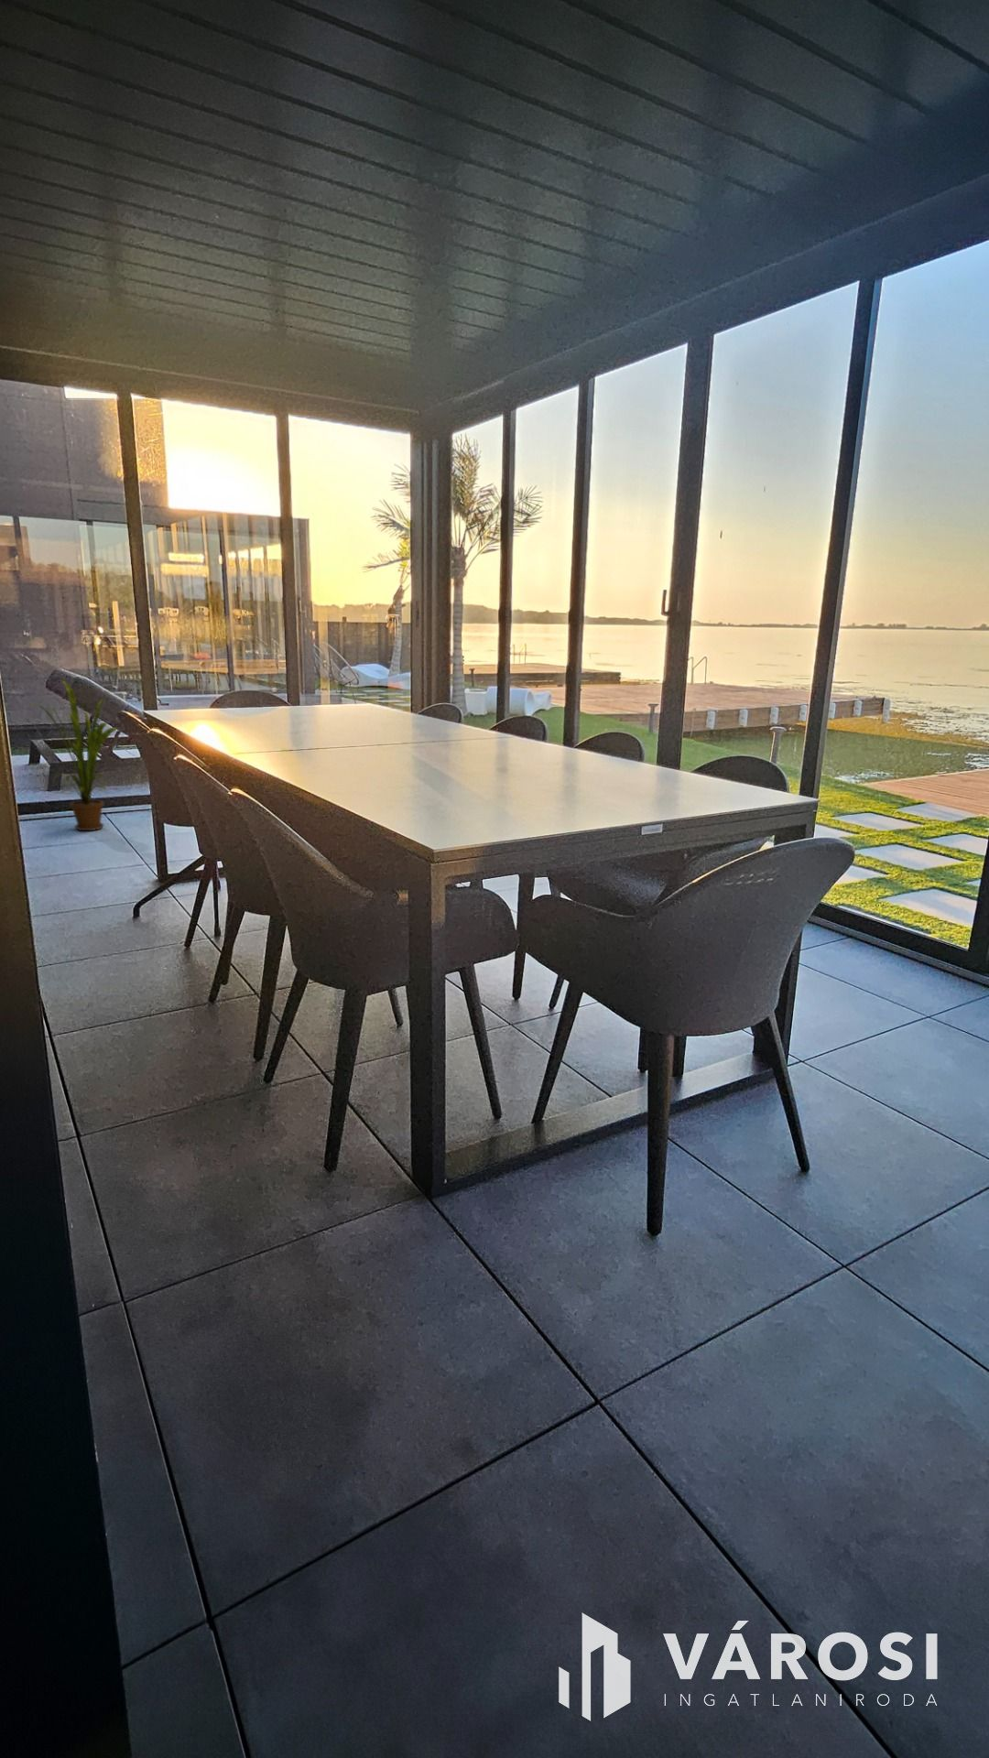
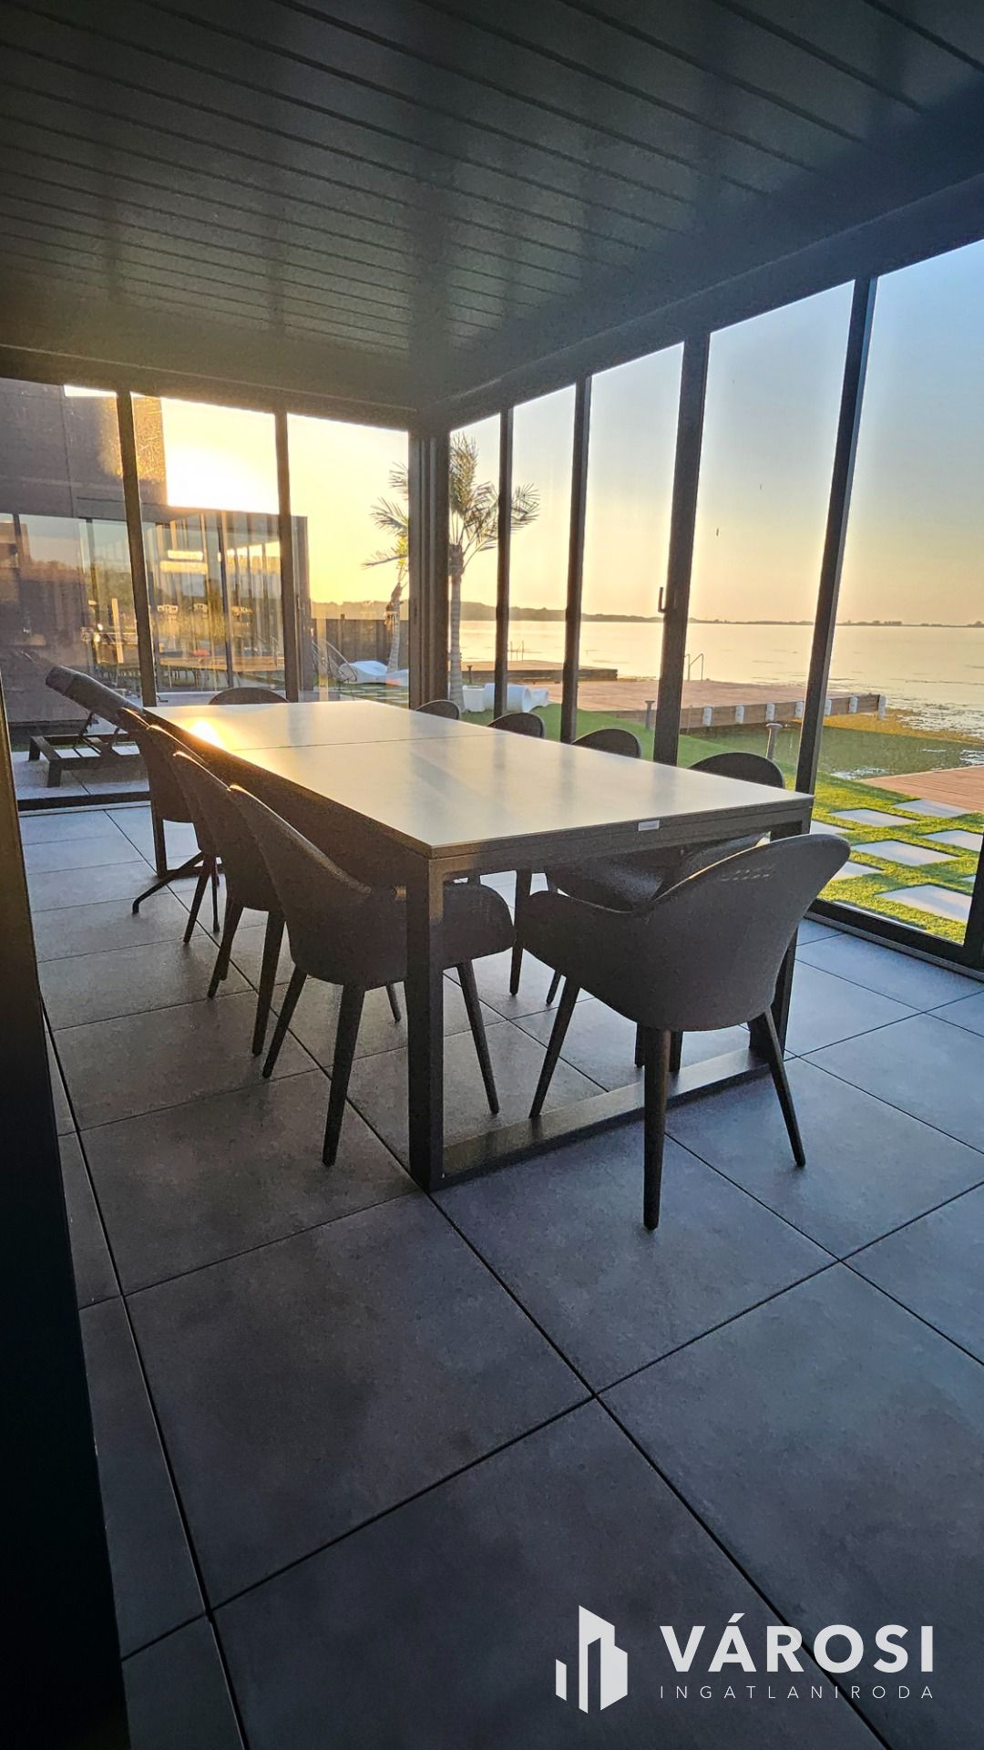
- house plant [28,679,120,832]
